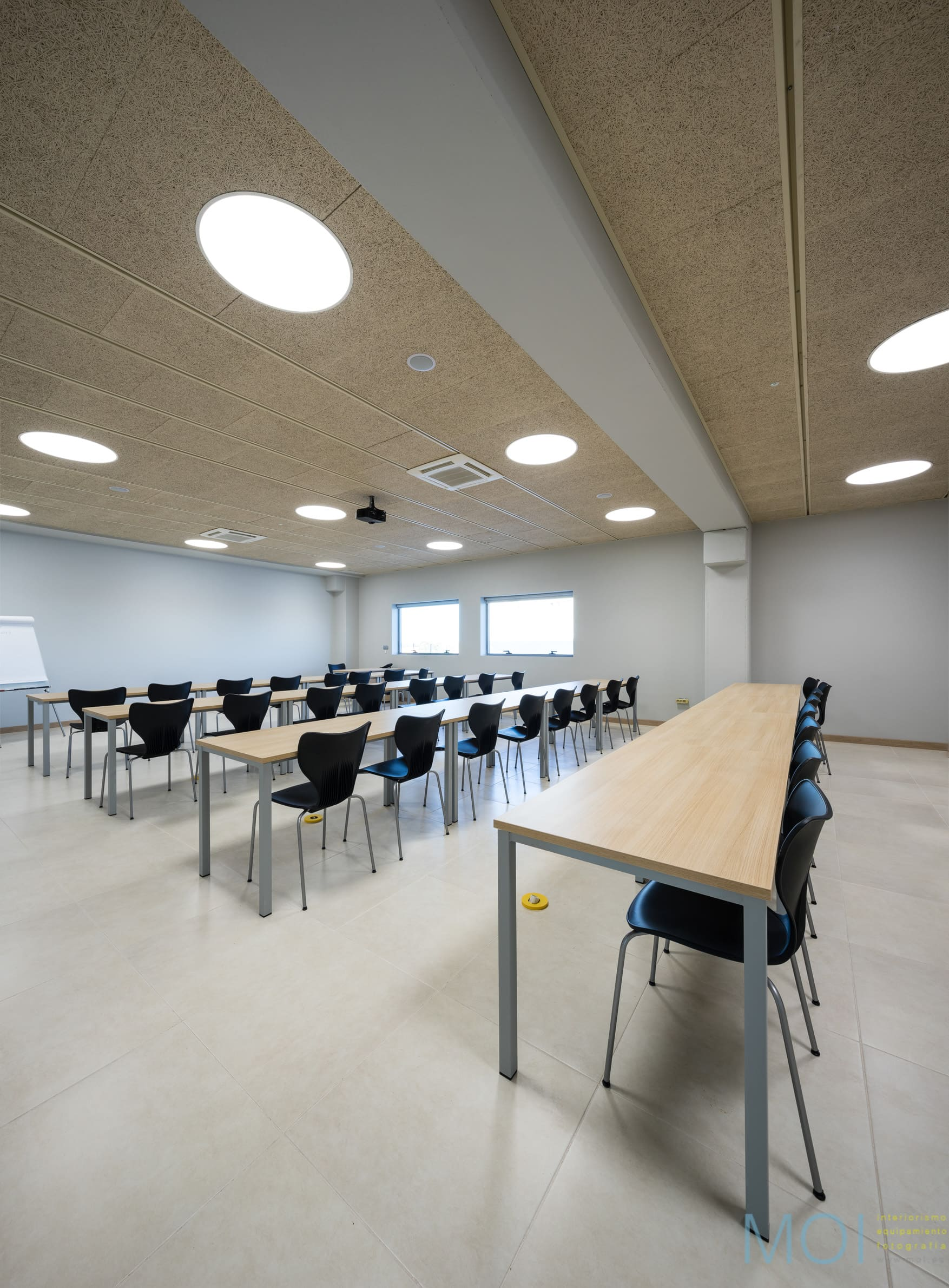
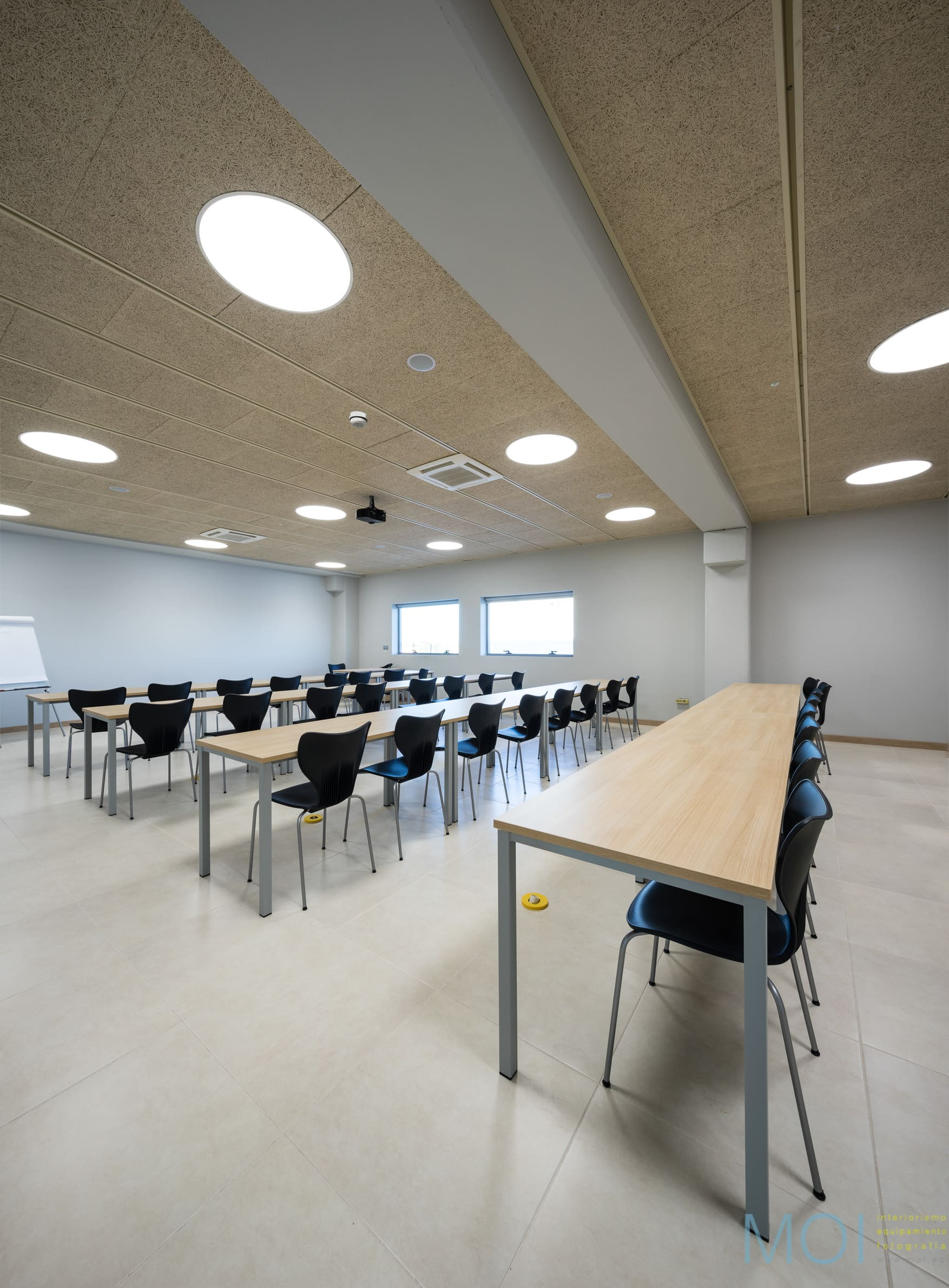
+ smoke detector [349,411,368,429]
